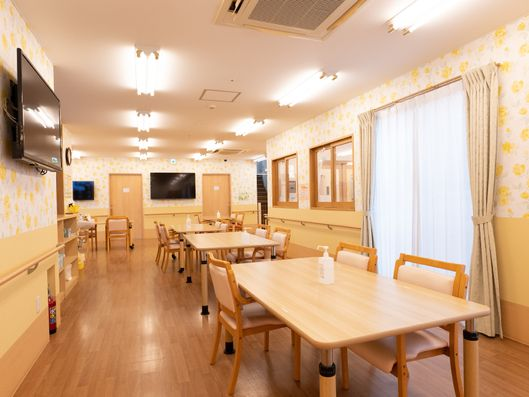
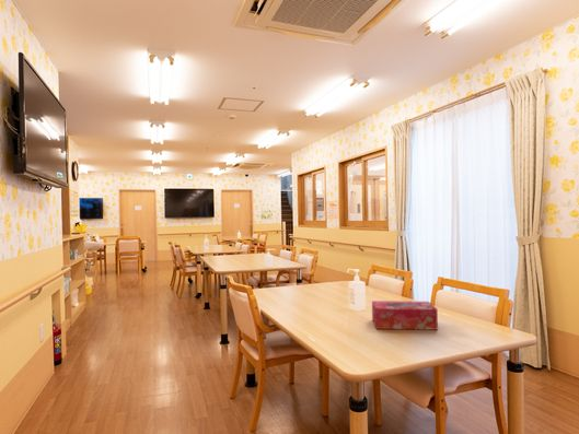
+ tissue box [371,300,439,331]
